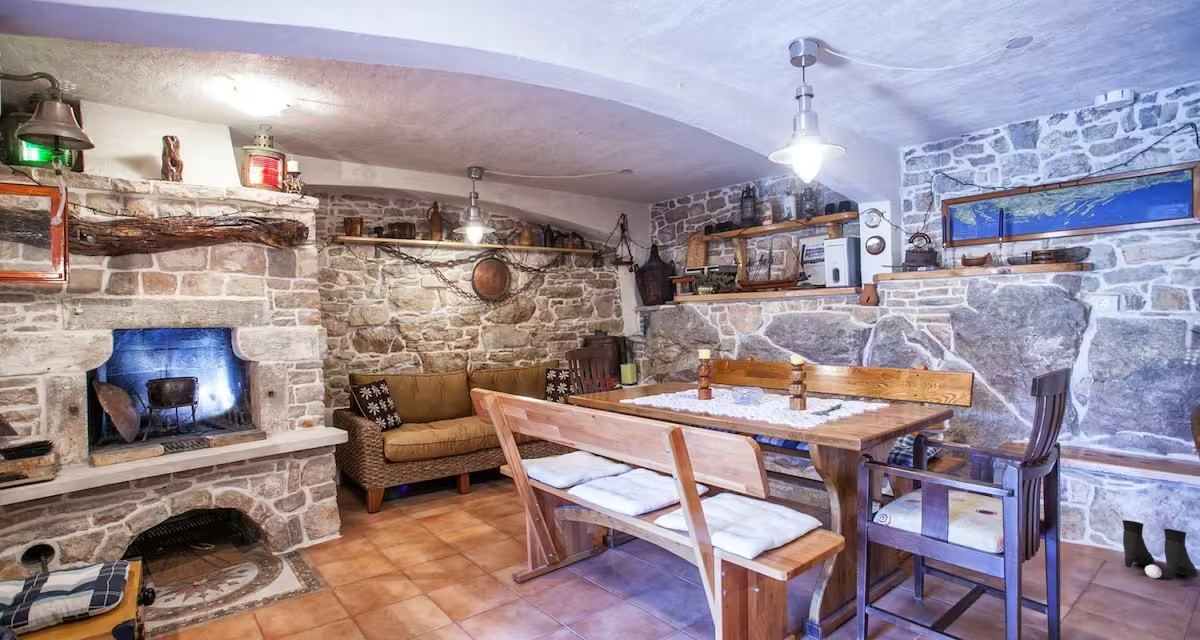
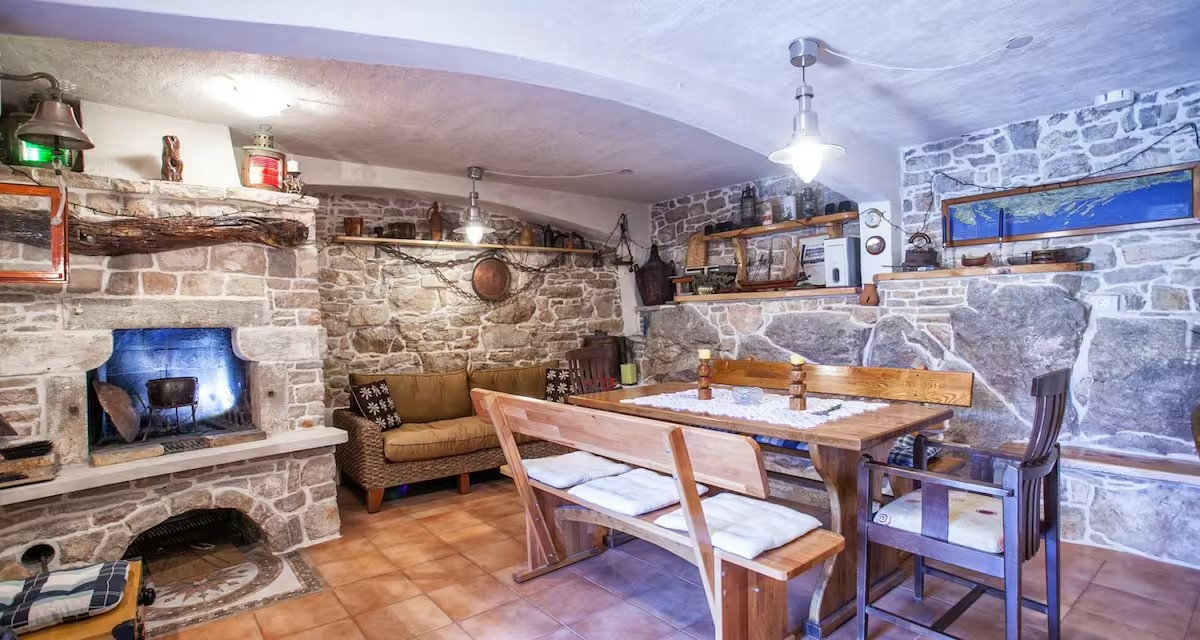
- boots [1122,519,1198,580]
